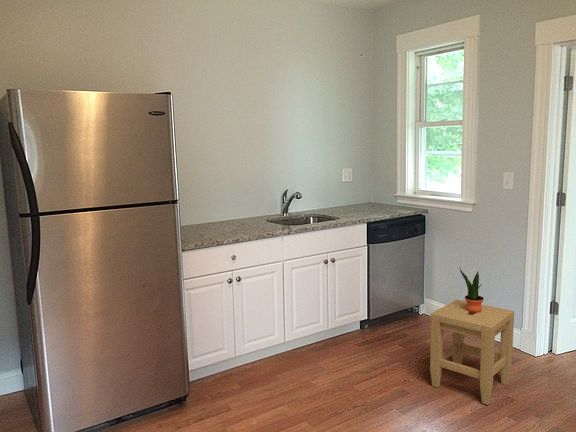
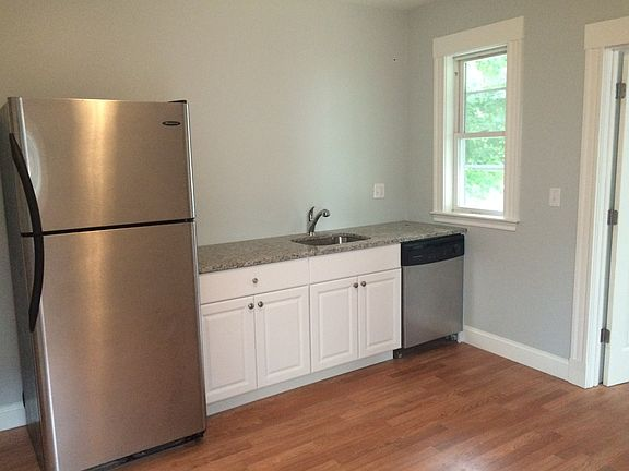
- potted plant [458,266,485,313]
- stool [429,299,515,406]
